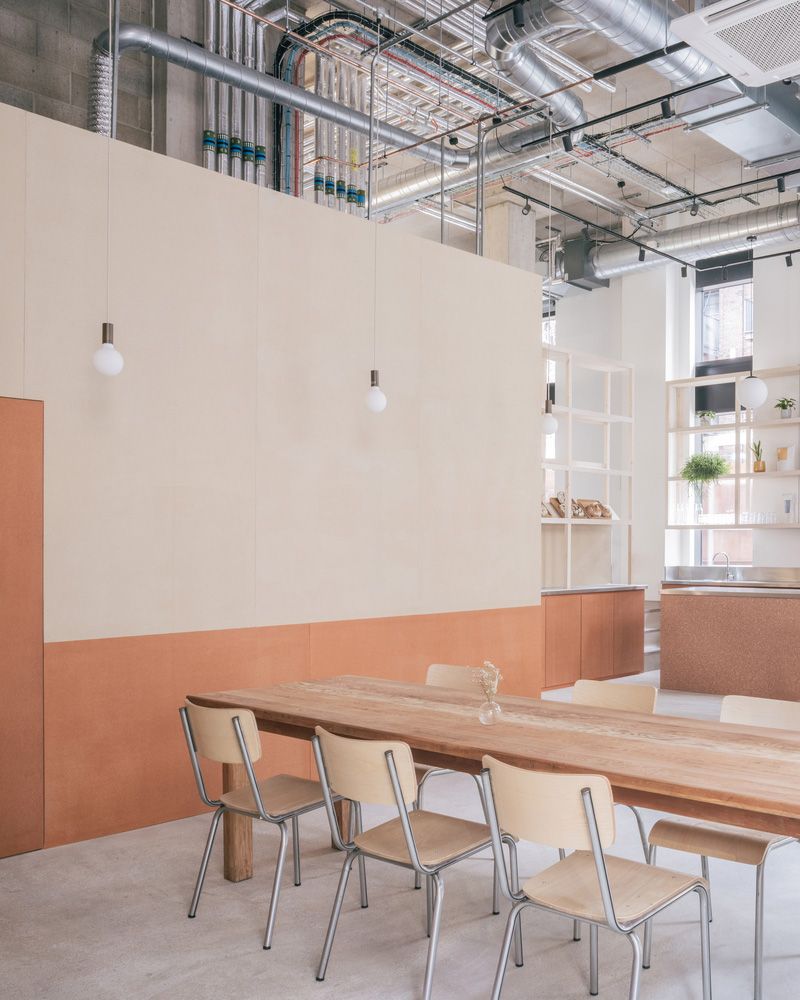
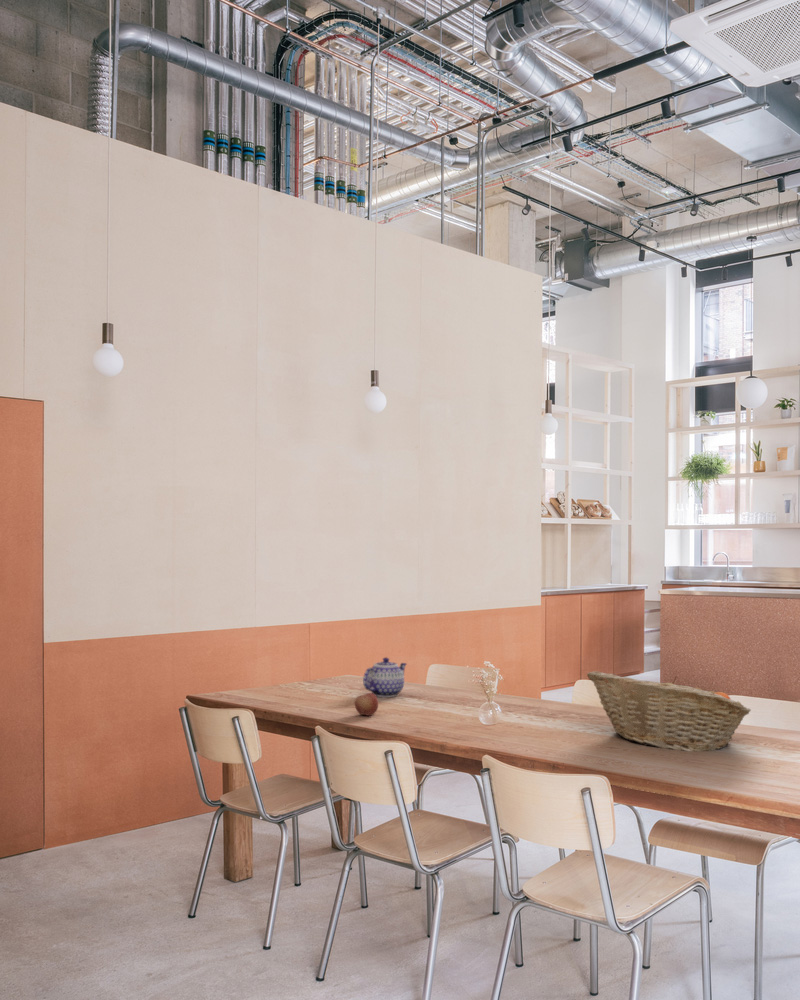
+ apple [354,692,379,717]
+ fruit basket [586,670,752,752]
+ teapot [362,656,408,698]
